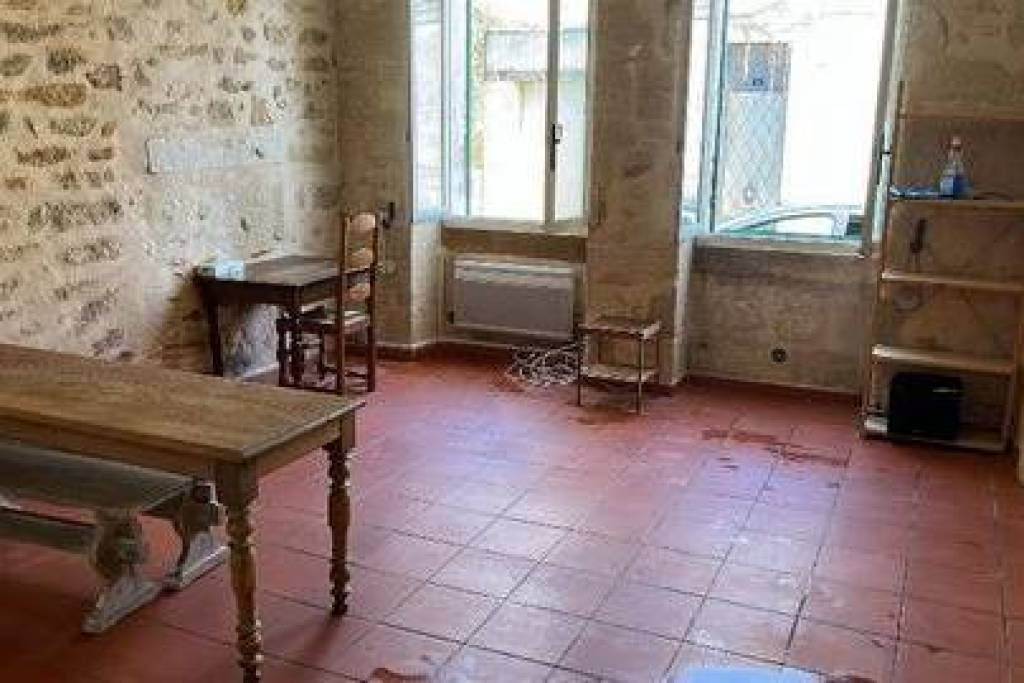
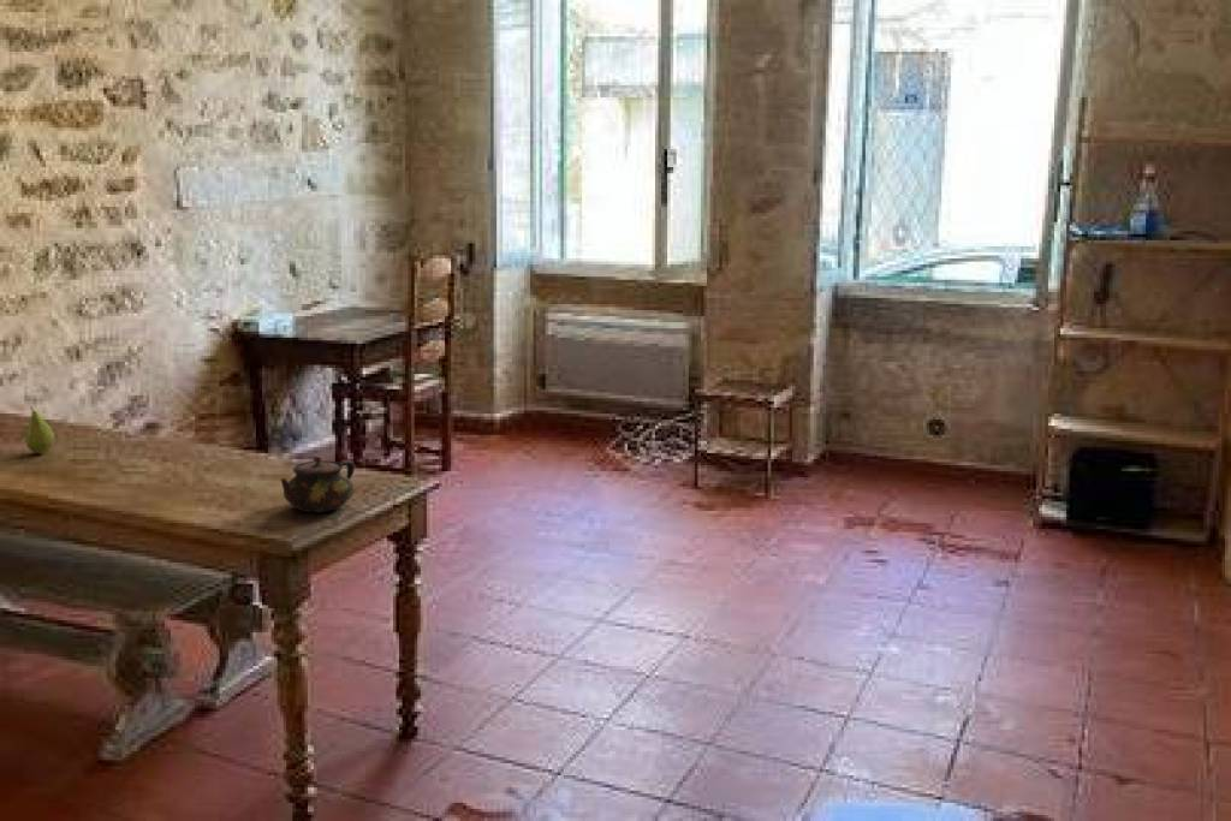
+ fruit [24,406,55,454]
+ teapot [280,454,356,513]
